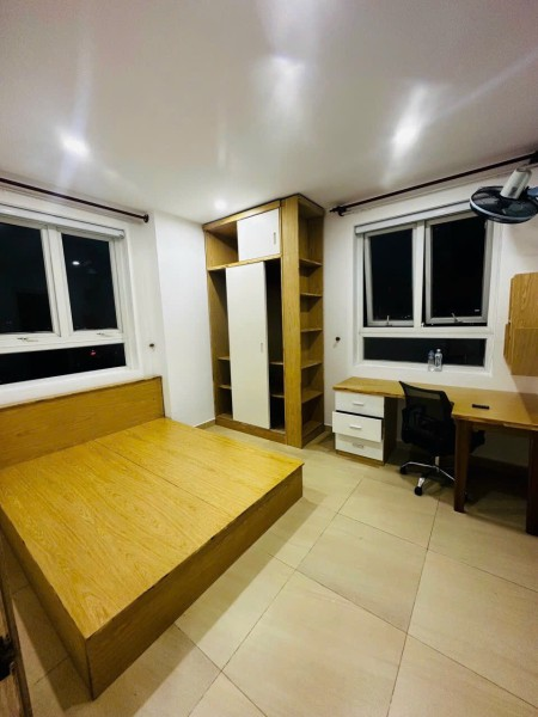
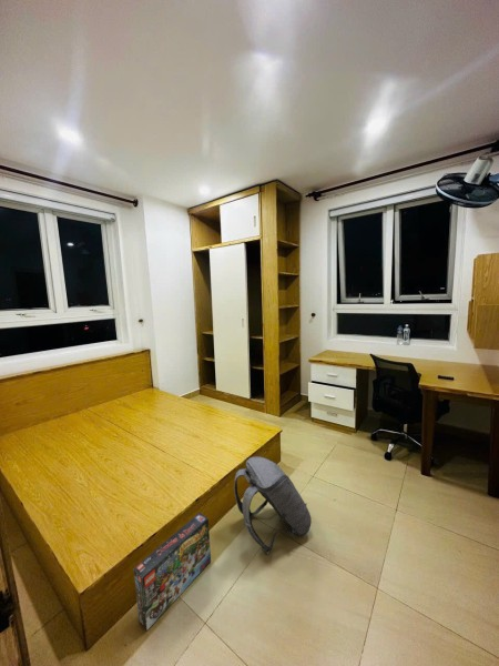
+ backpack [233,456,313,555]
+ box [133,512,212,632]
